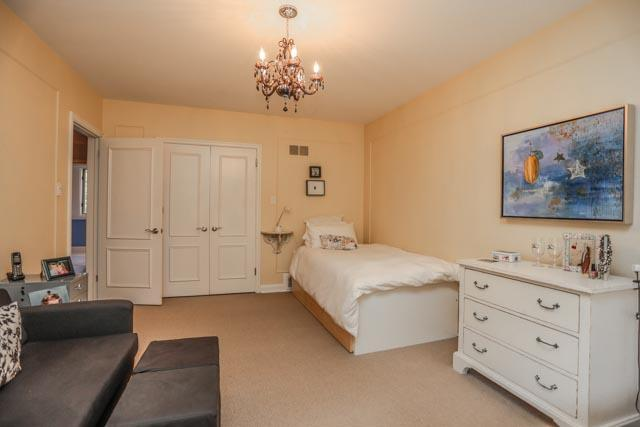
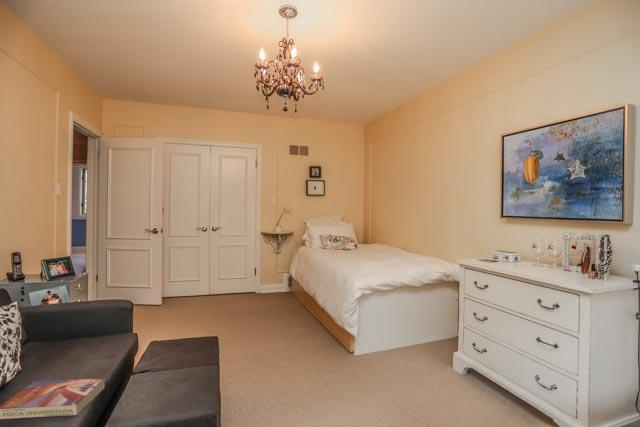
+ textbook [0,377,105,420]
